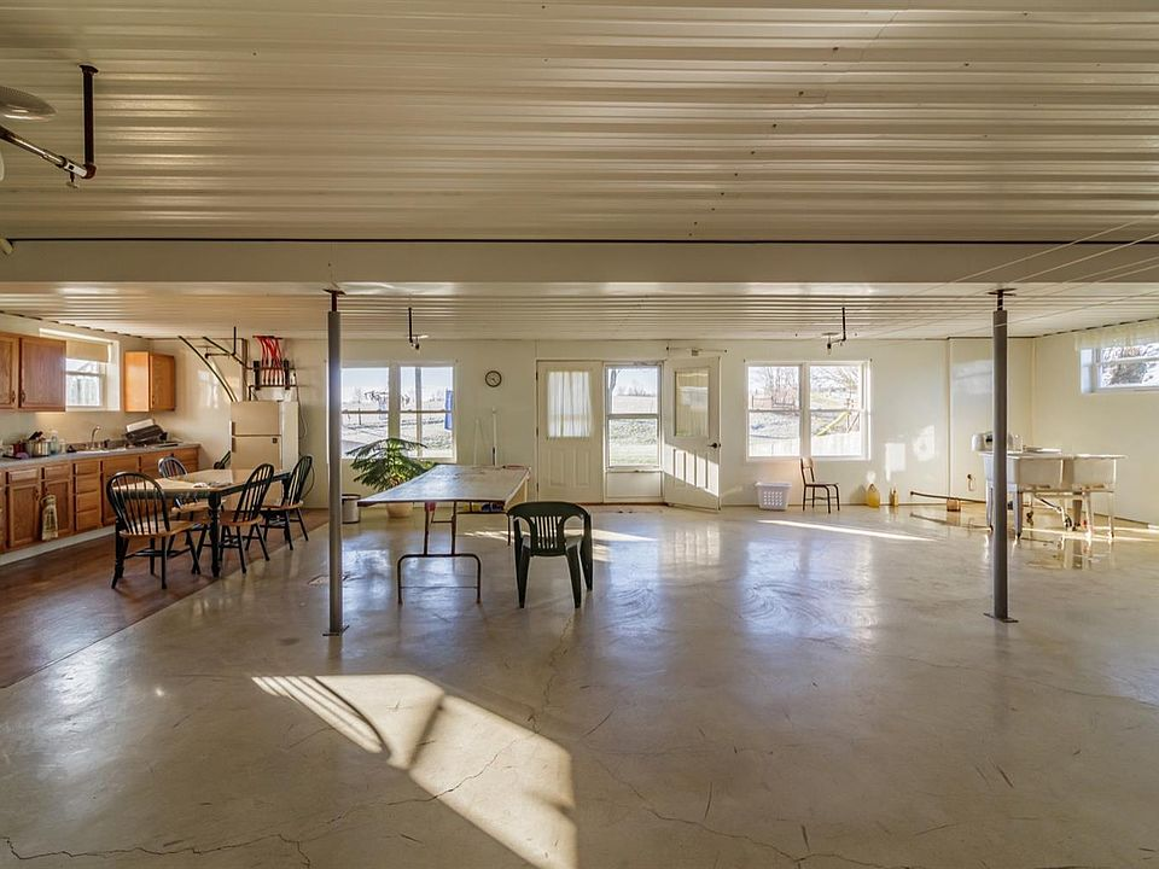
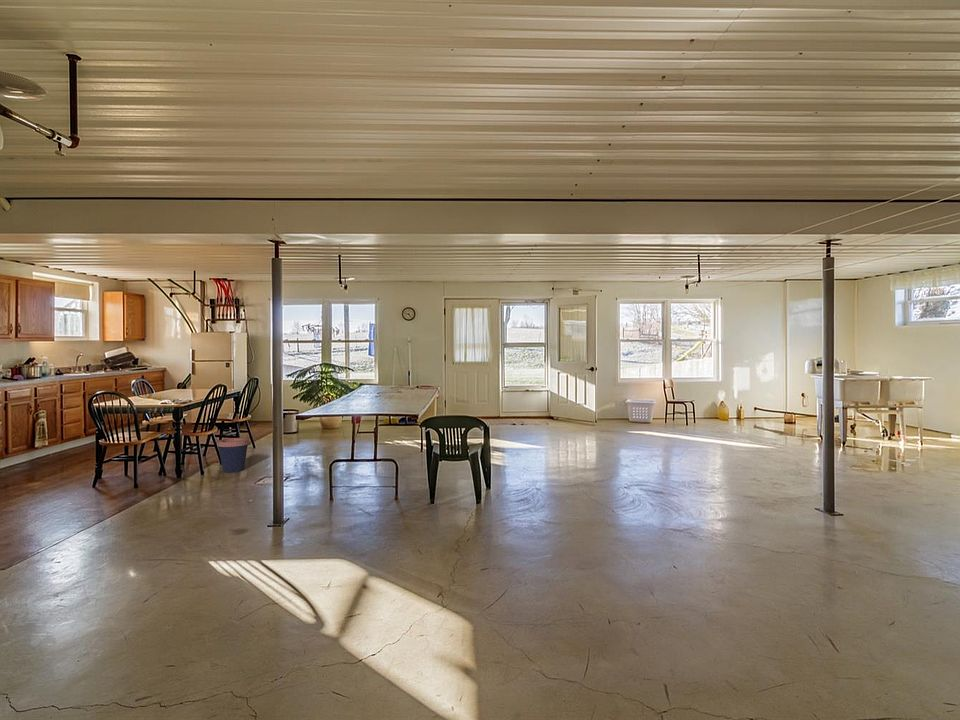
+ coffee cup [216,437,250,473]
